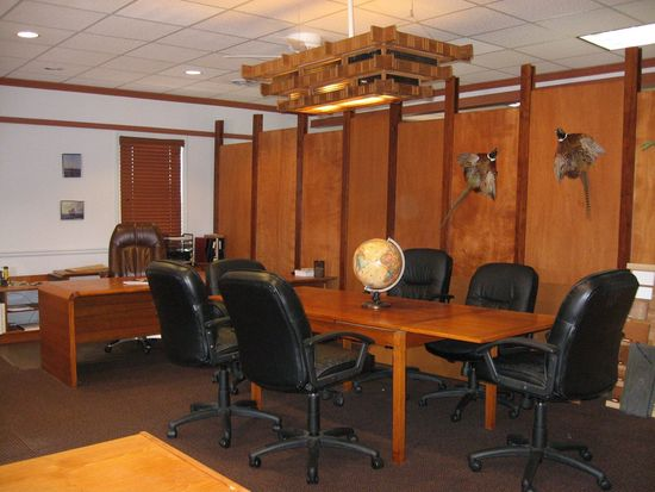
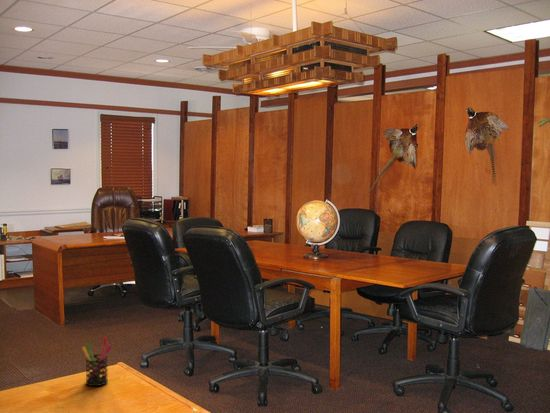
+ pen holder [81,336,115,387]
